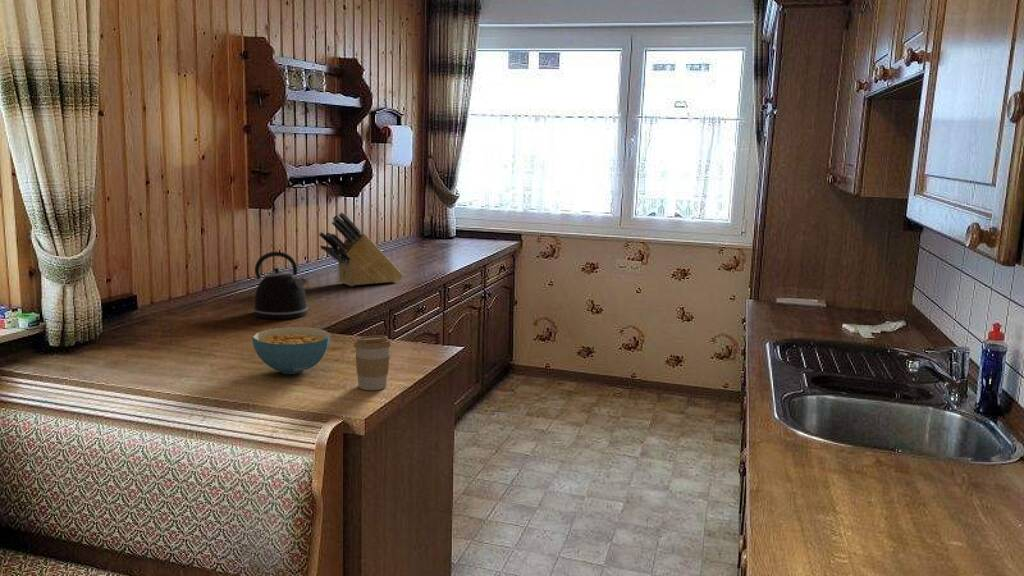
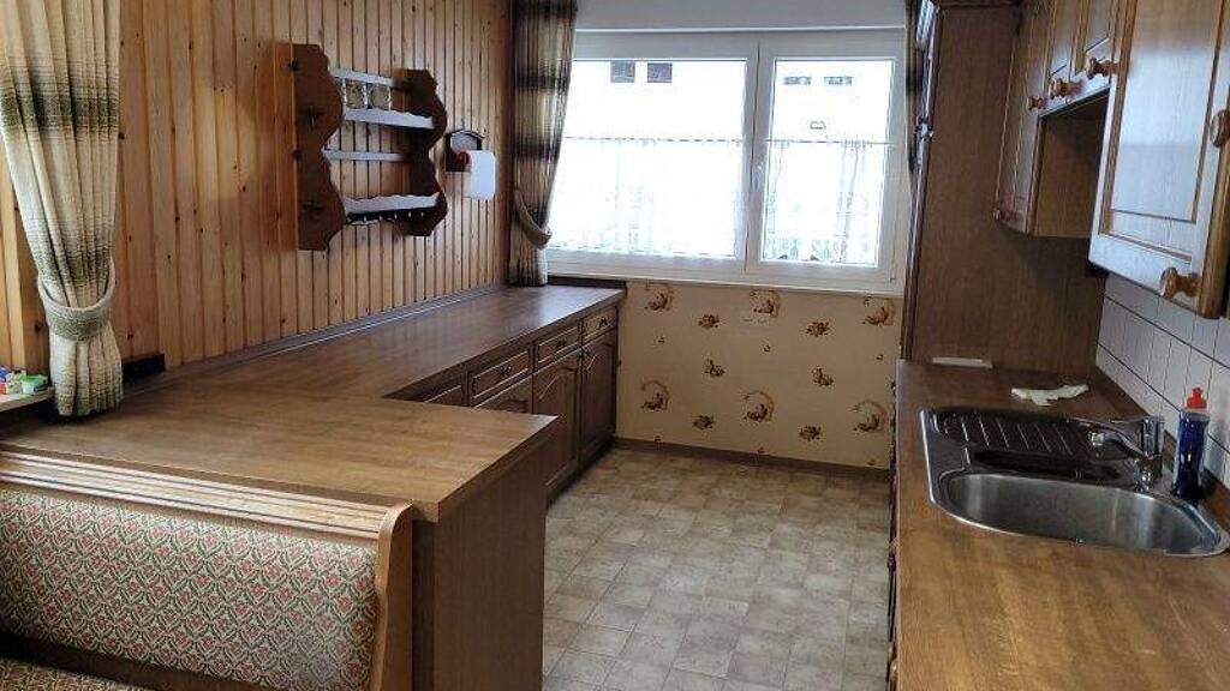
- coffee cup [353,335,393,391]
- knife block [318,211,404,287]
- kettle [252,251,309,320]
- cereal bowl [251,326,332,375]
